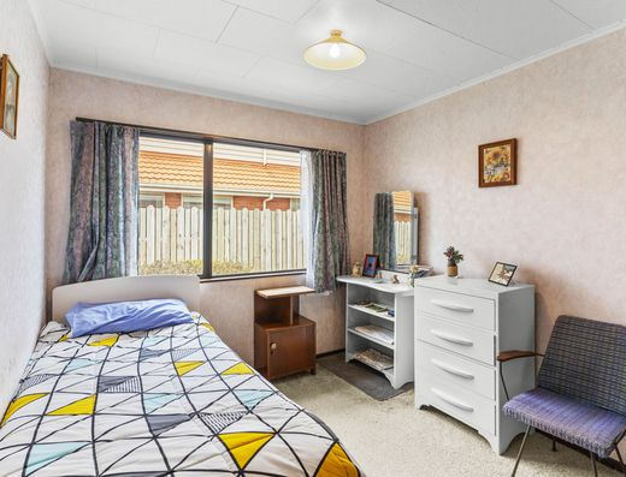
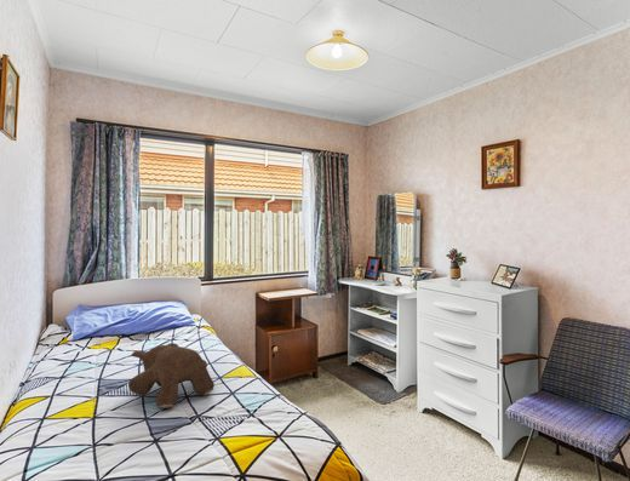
+ teddy bear [127,342,216,410]
